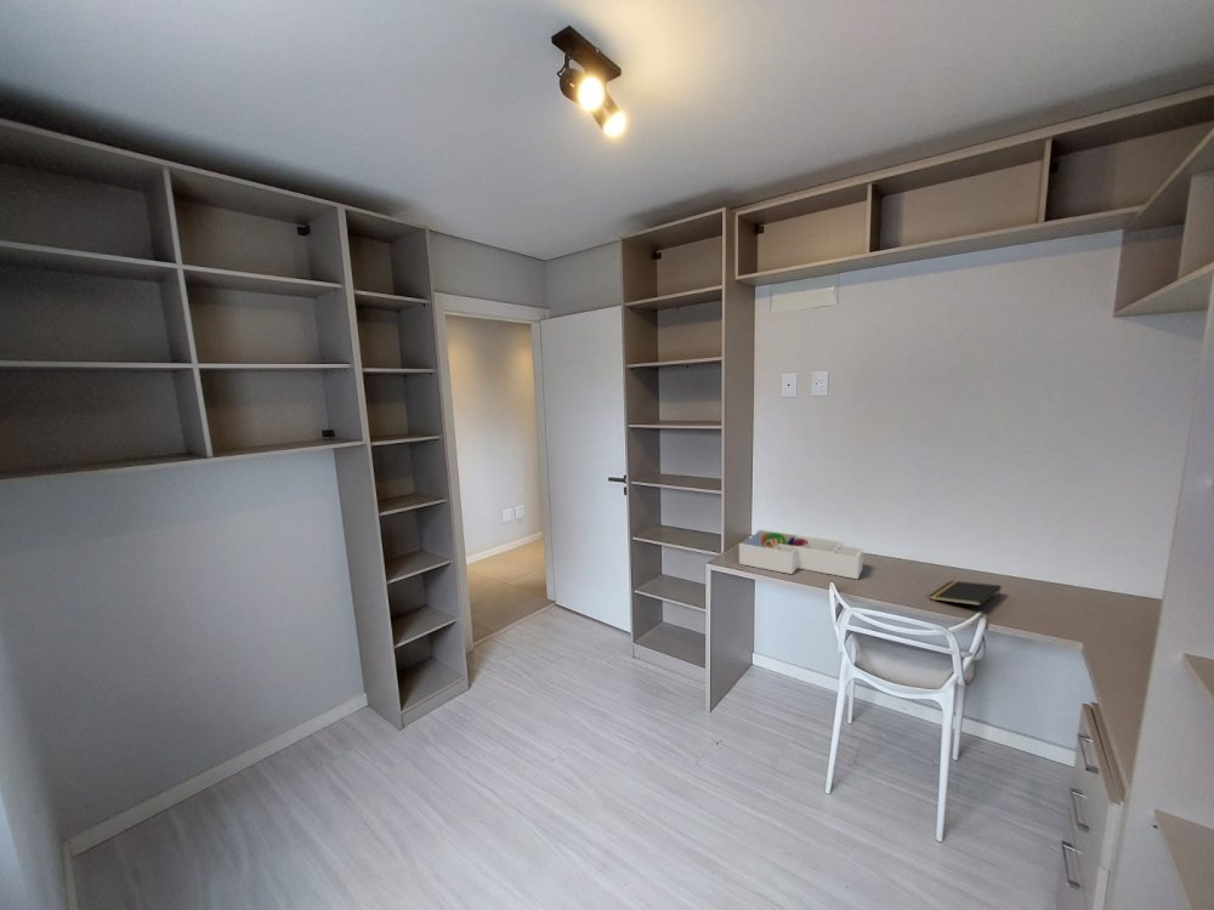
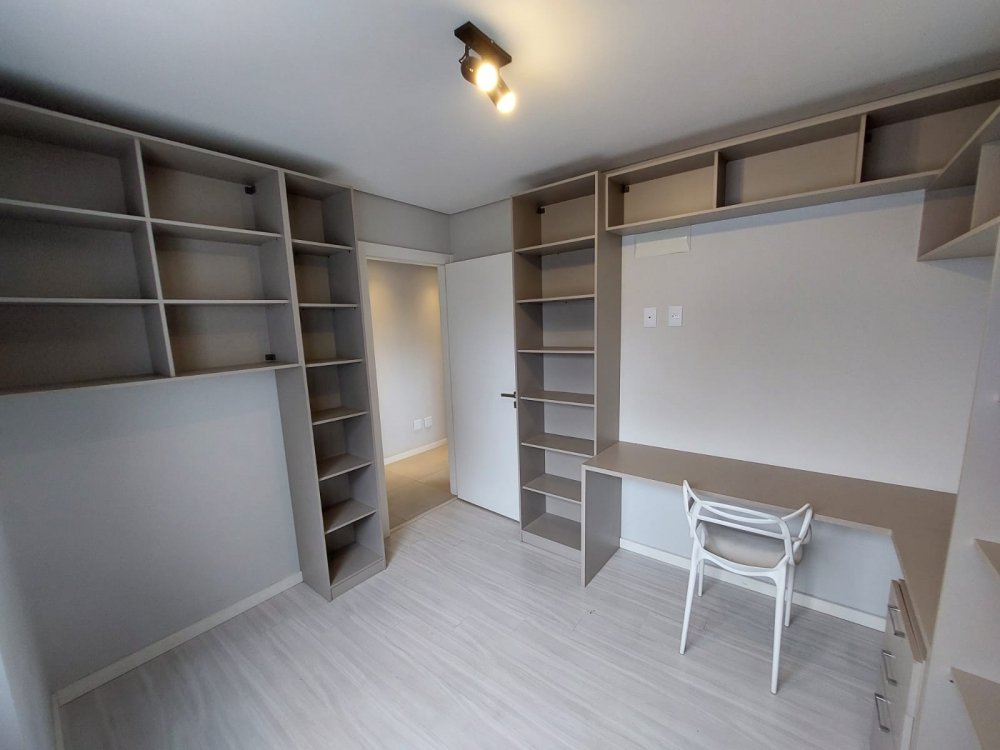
- notepad [929,580,1003,607]
- desk organizer [738,529,864,580]
